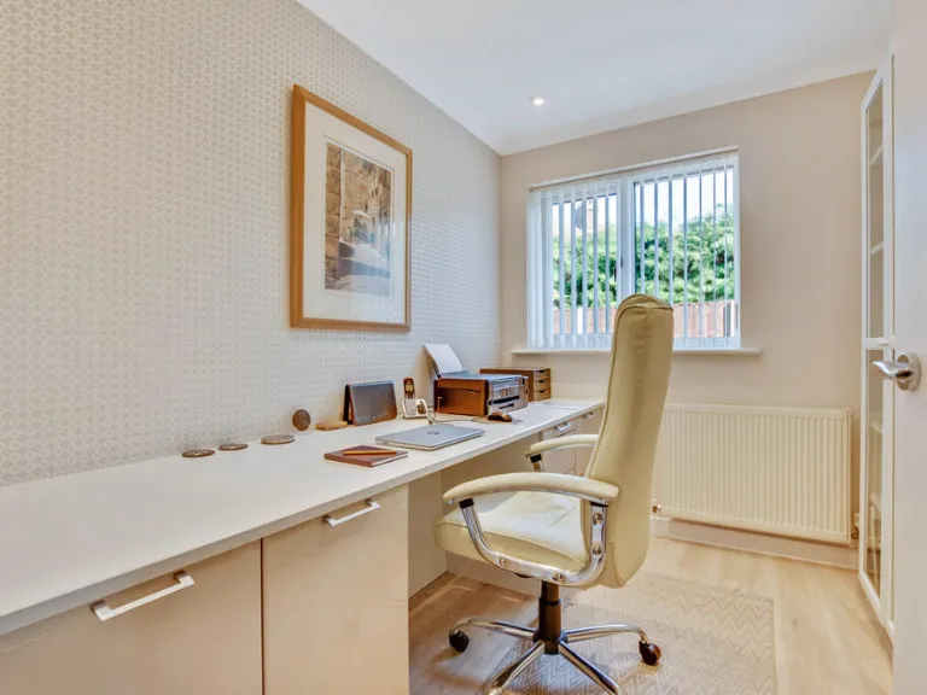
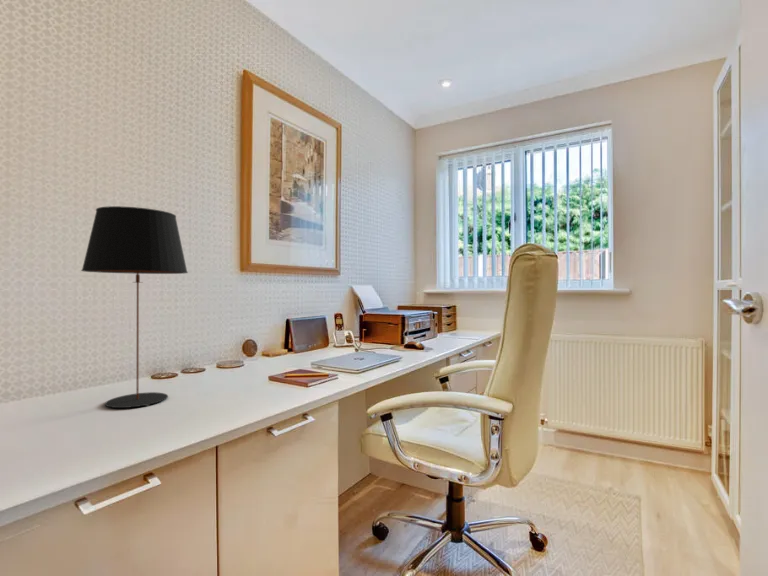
+ table lamp [80,205,189,409]
